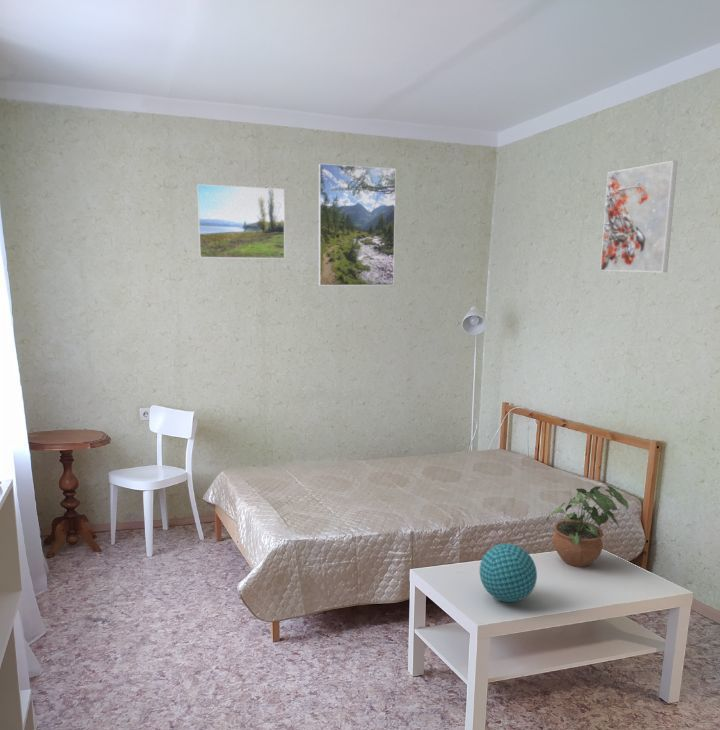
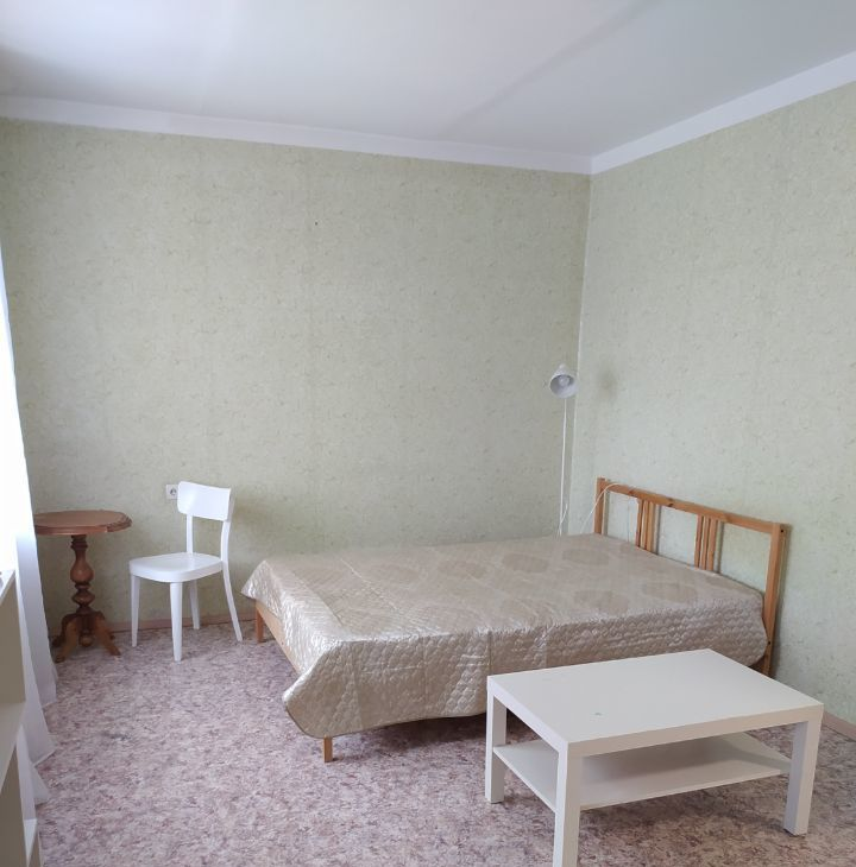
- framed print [599,160,678,273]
- decorative ball [479,542,538,603]
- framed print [318,163,397,287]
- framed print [196,183,286,260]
- potted plant [546,485,629,568]
